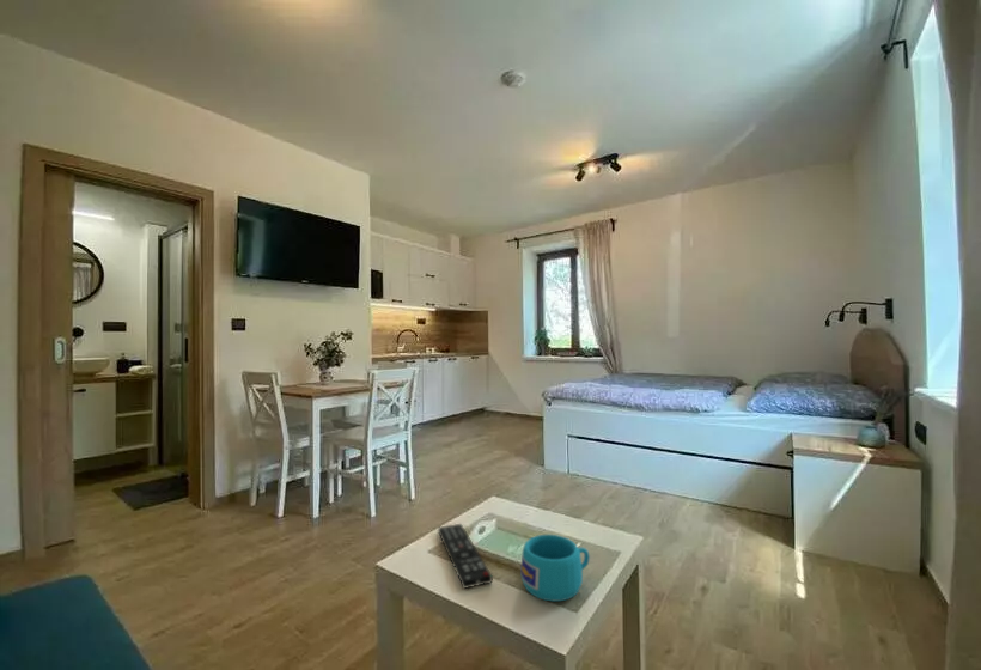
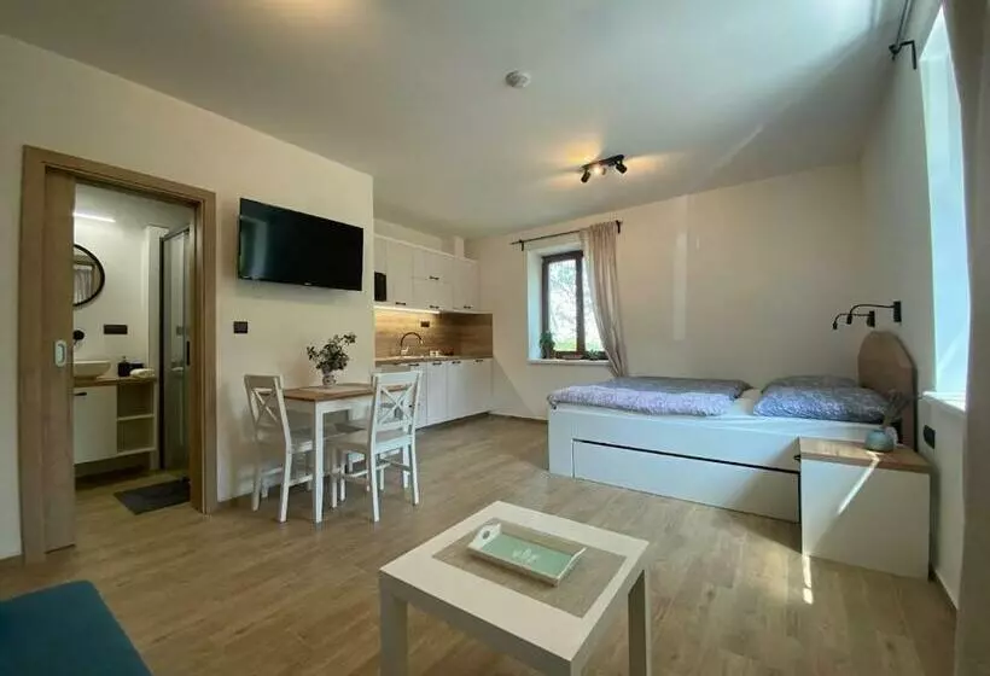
- cup [520,534,591,602]
- remote control [437,523,494,590]
